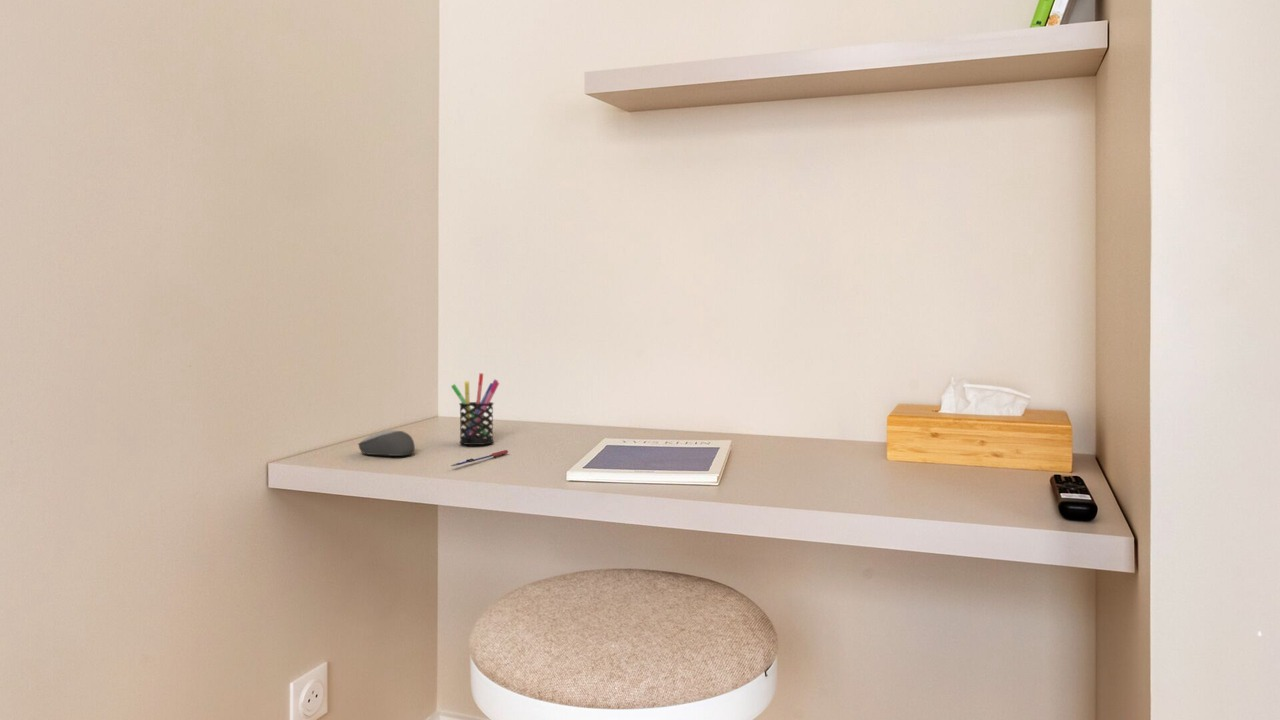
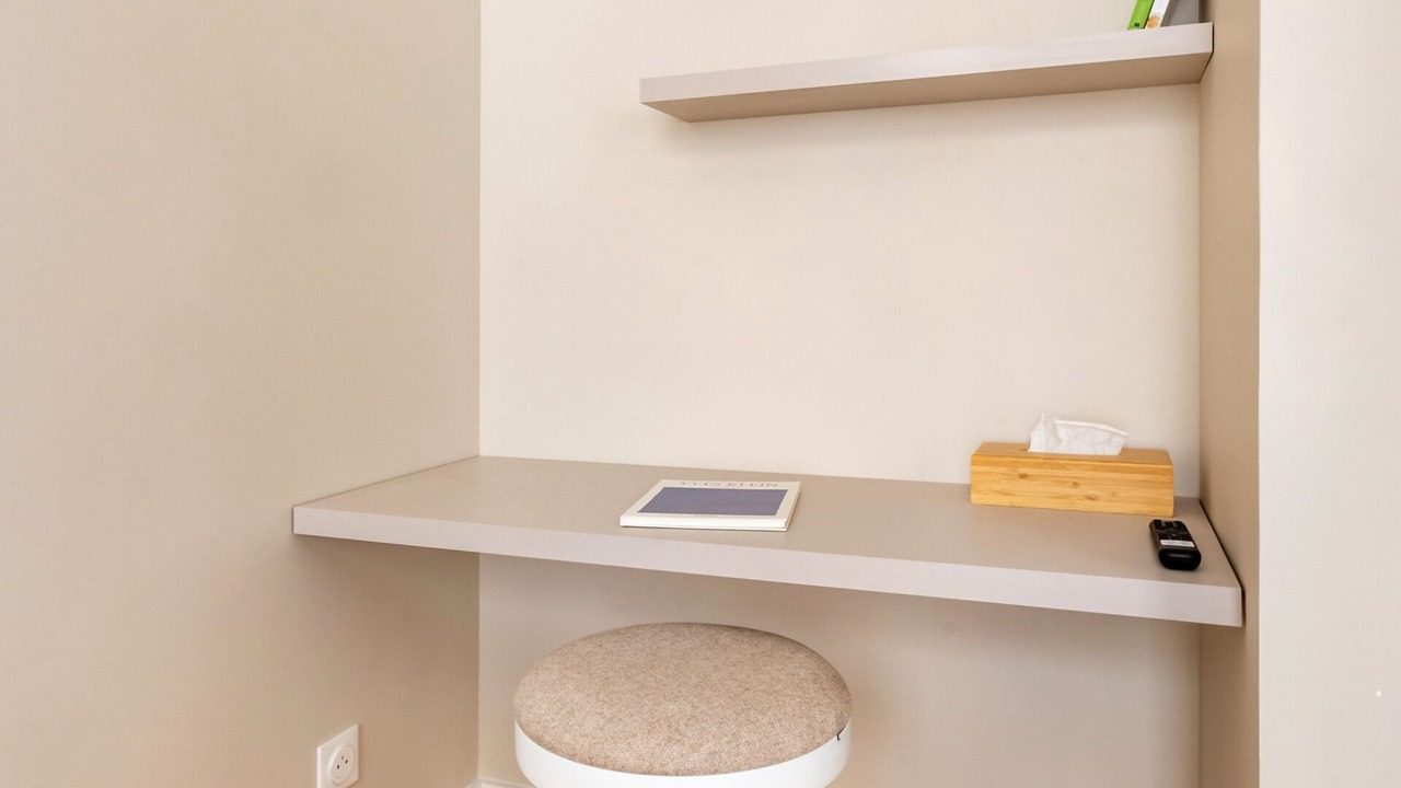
- pen [450,449,509,467]
- computer mouse [357,429,416,457]
- pen holder [450,372,500,446]
